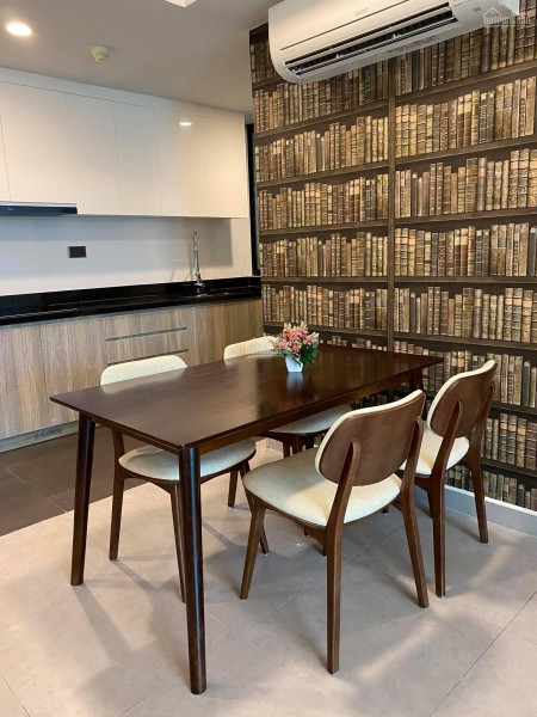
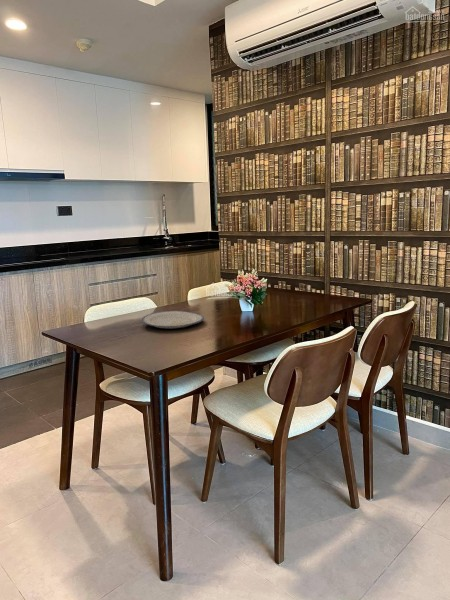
+ plate [141,310,205,330]
